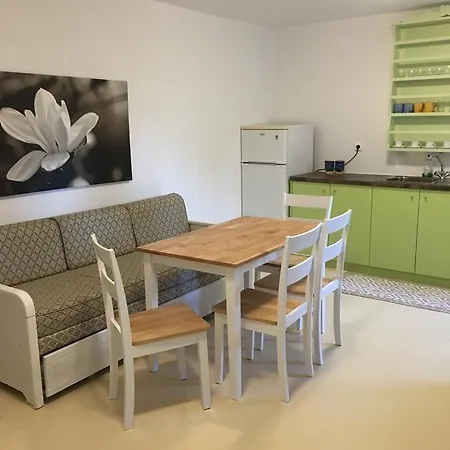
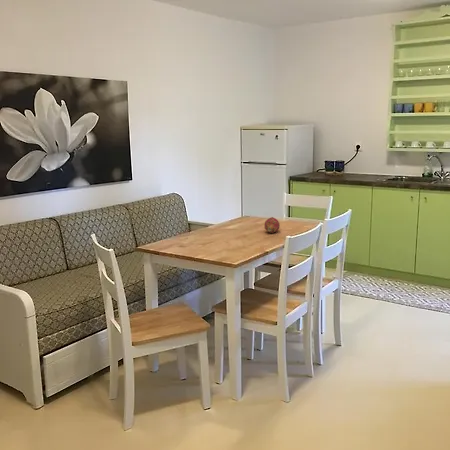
+ fruit [264,216,281,234]
